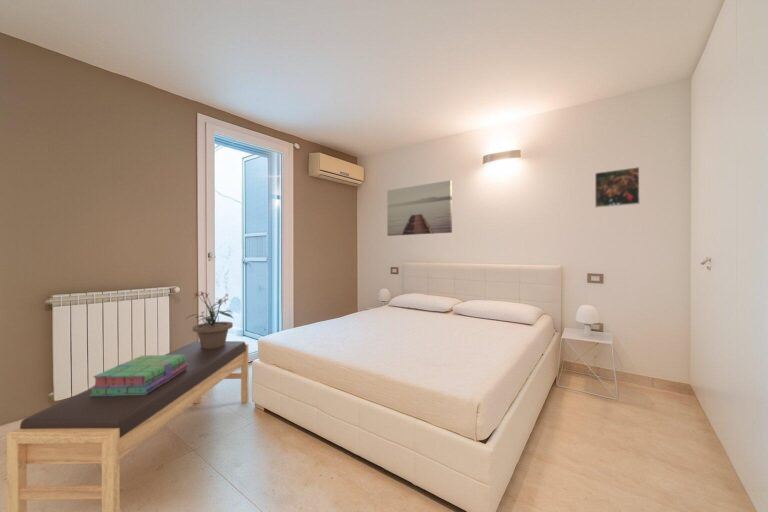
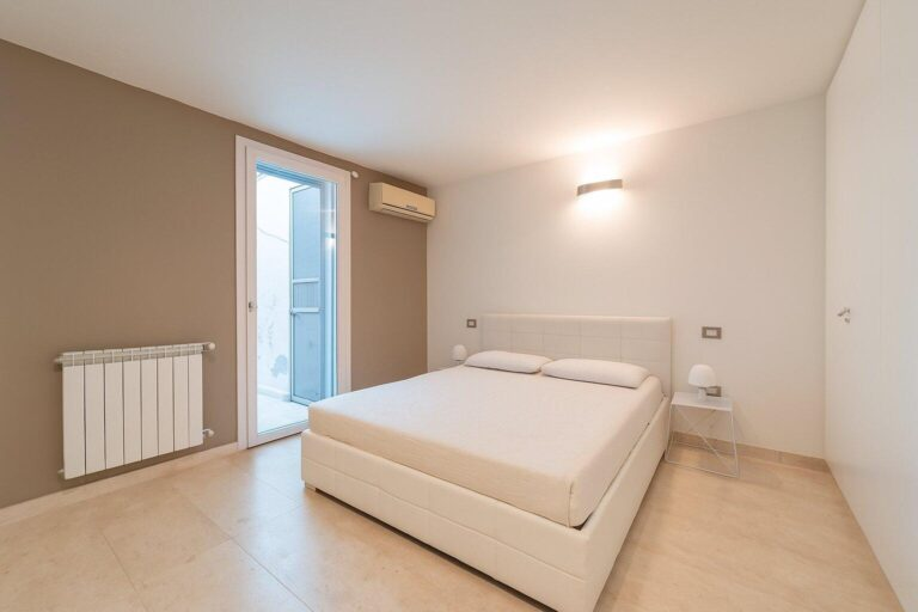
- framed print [594,166,641,209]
- bench [6,340,250,512]
- stack of books [88,354,187,396]
- wall art [386,179,453,237]
- potted plant [185,290,235,349]
